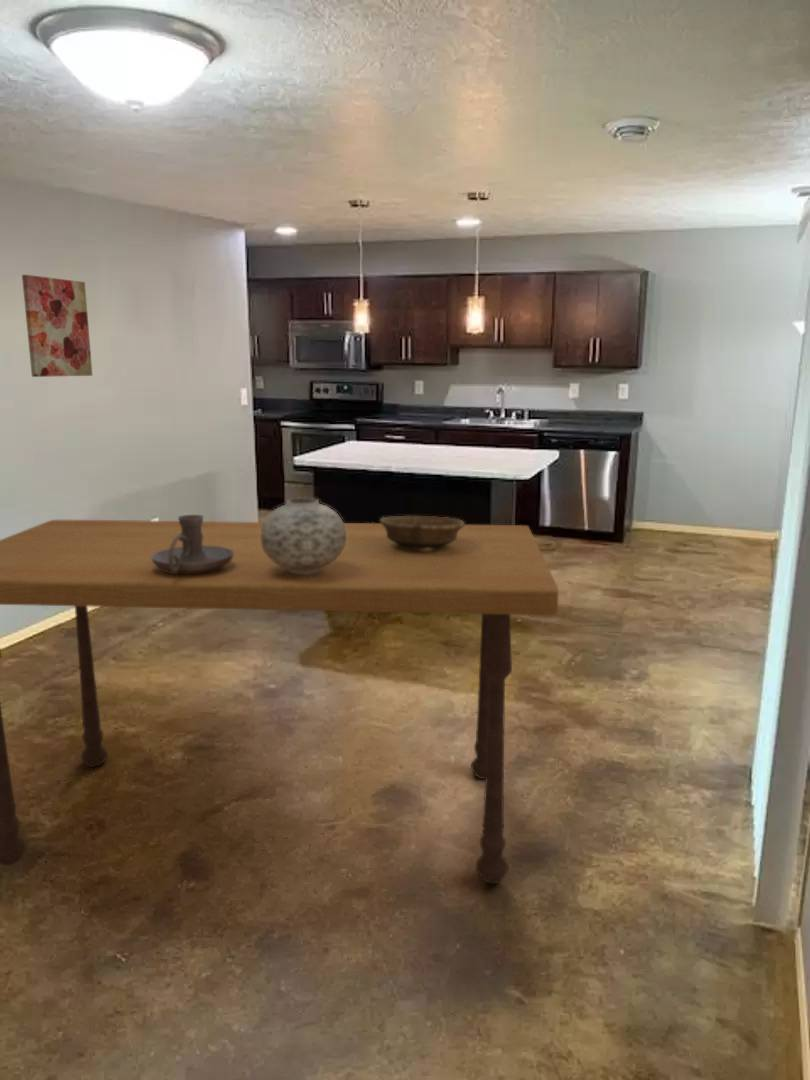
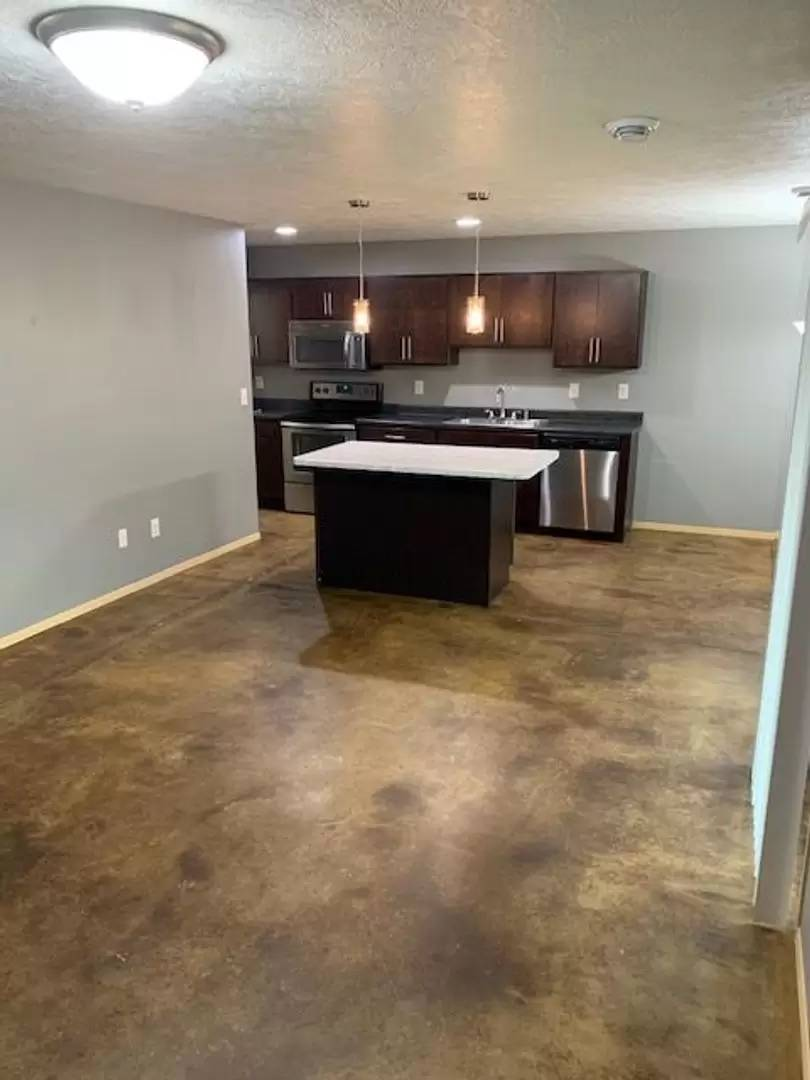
- wall art [21,274,93,378]
- decorative bowl [379,515,466,549]
- dining table [0,519,559,885]
- candle holder [151,514,234,572]
- vase [261,496,346,575]
